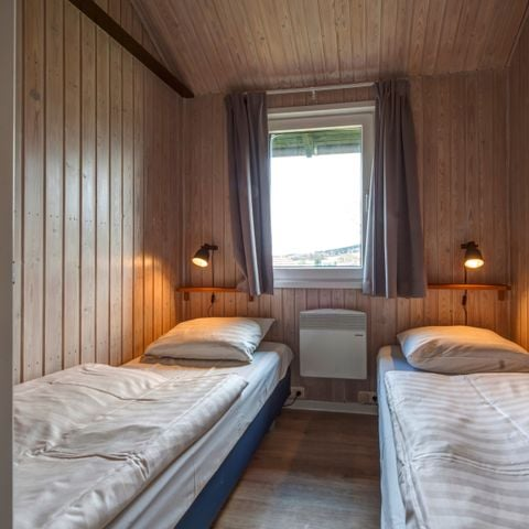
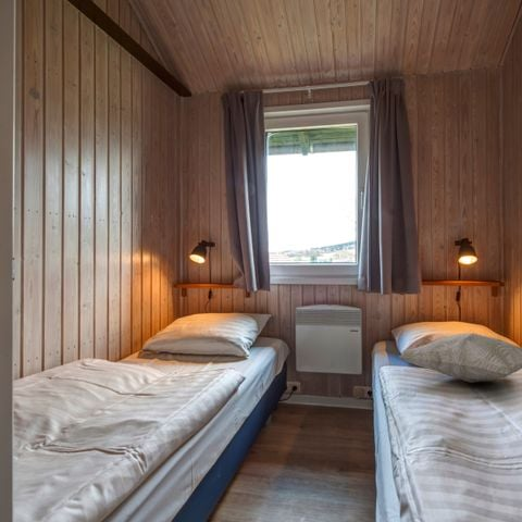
+ decorative pillow [398,332,522,384]
